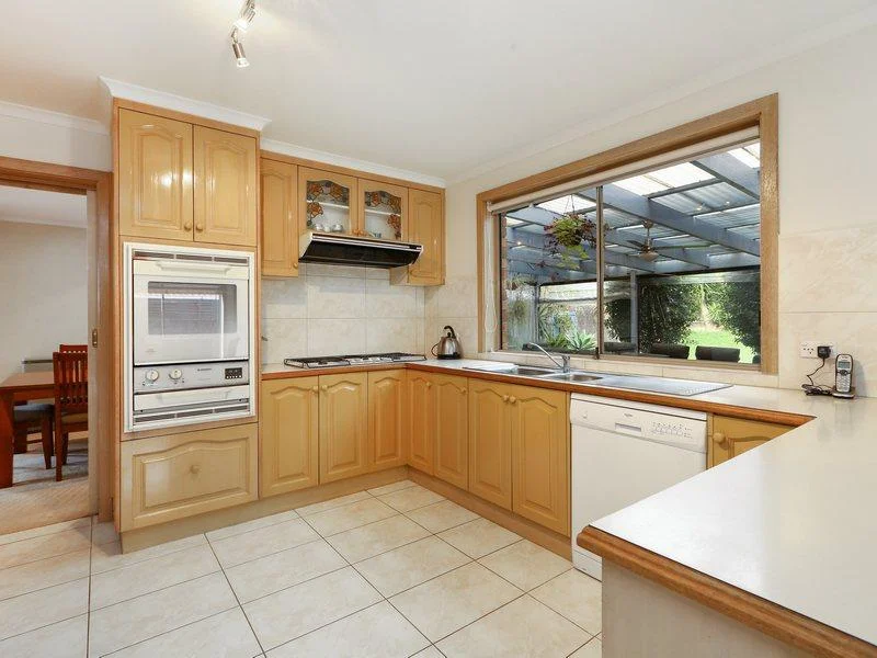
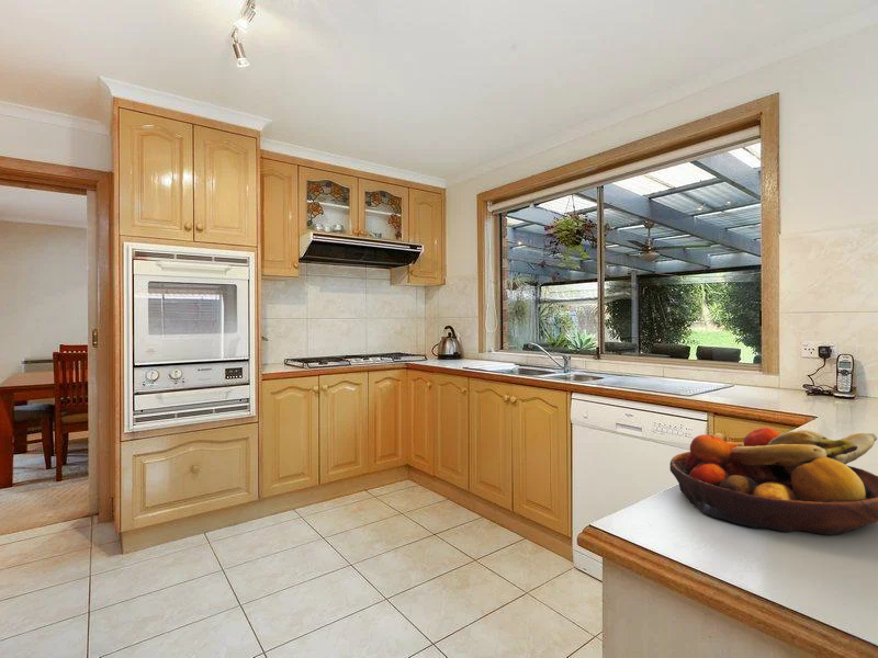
+ fruit bowl [668,427,878,536]
